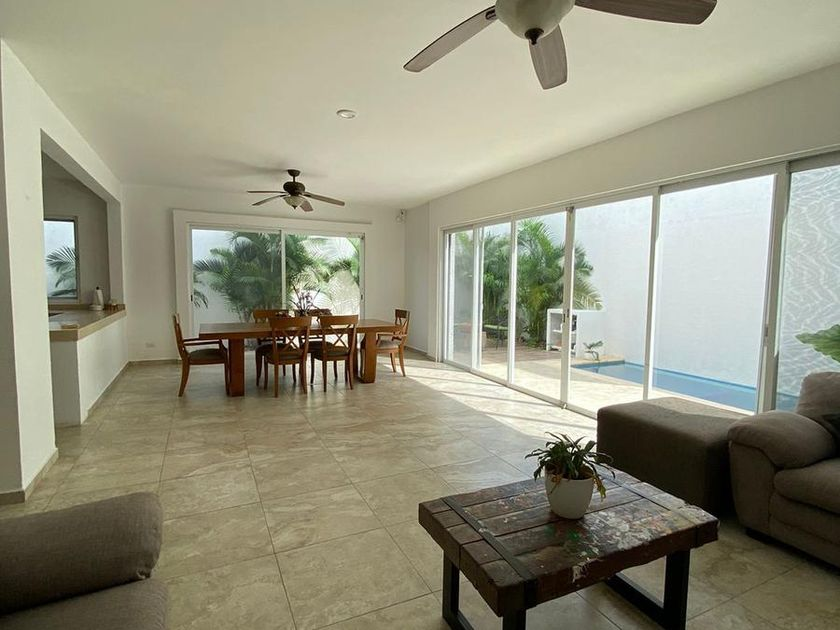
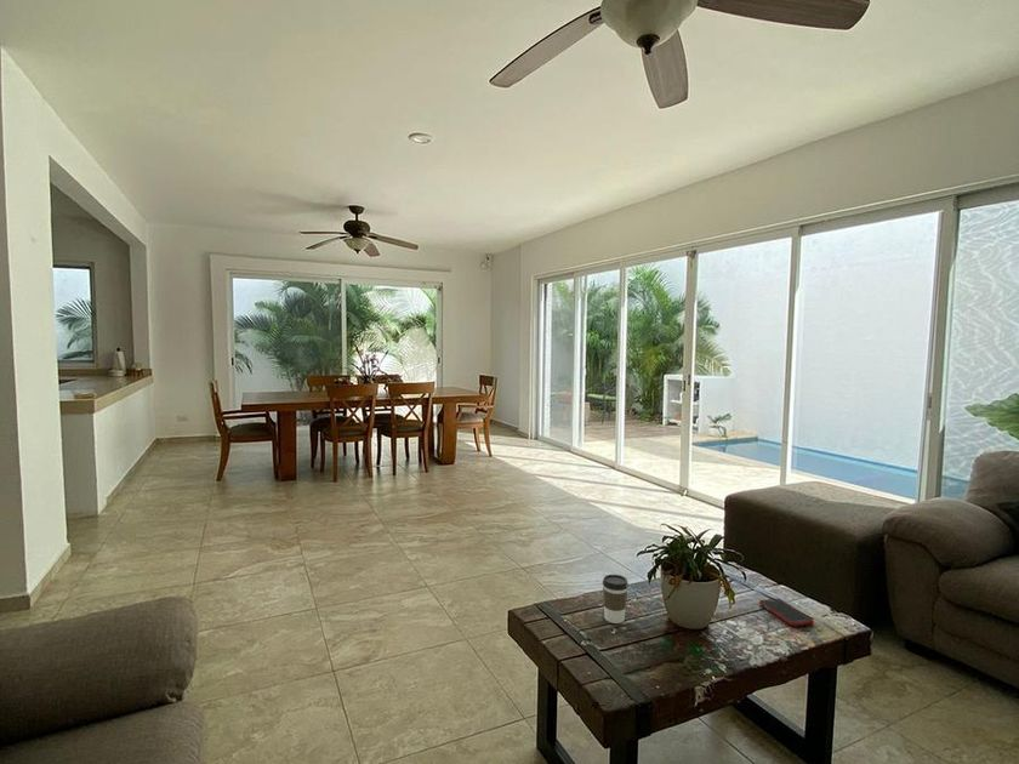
+ coffee cup [602,574,630,625]
+ cell phone [758,598,815,627]
